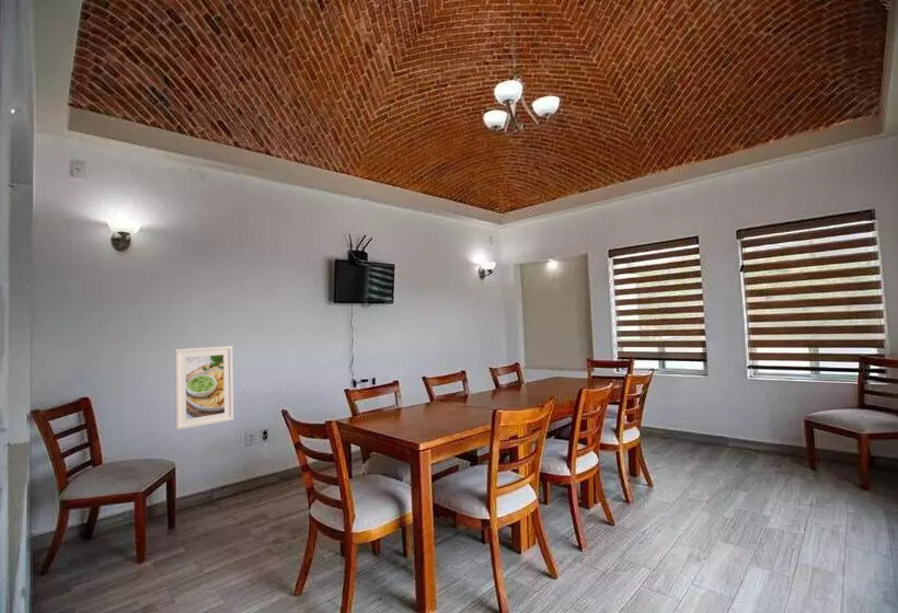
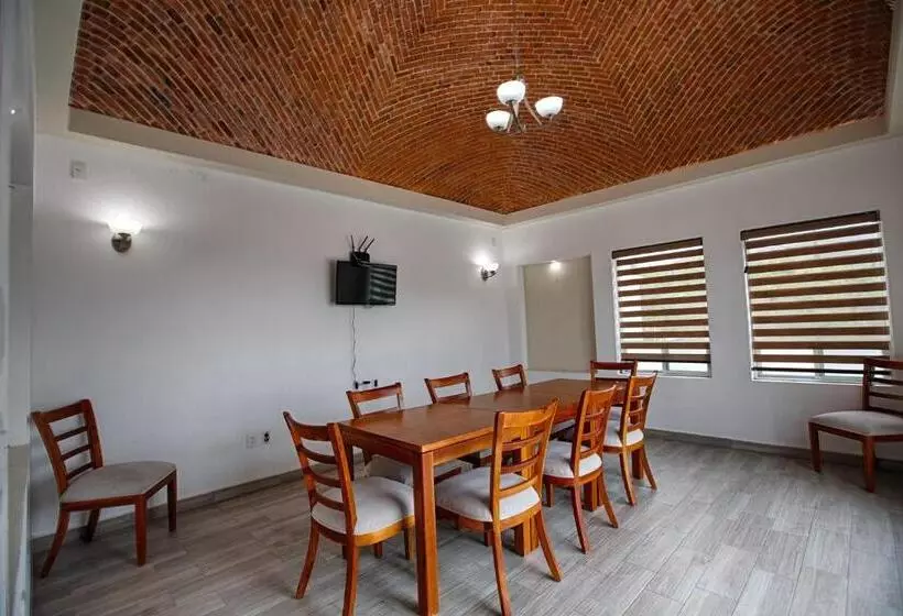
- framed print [174,345,234,431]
